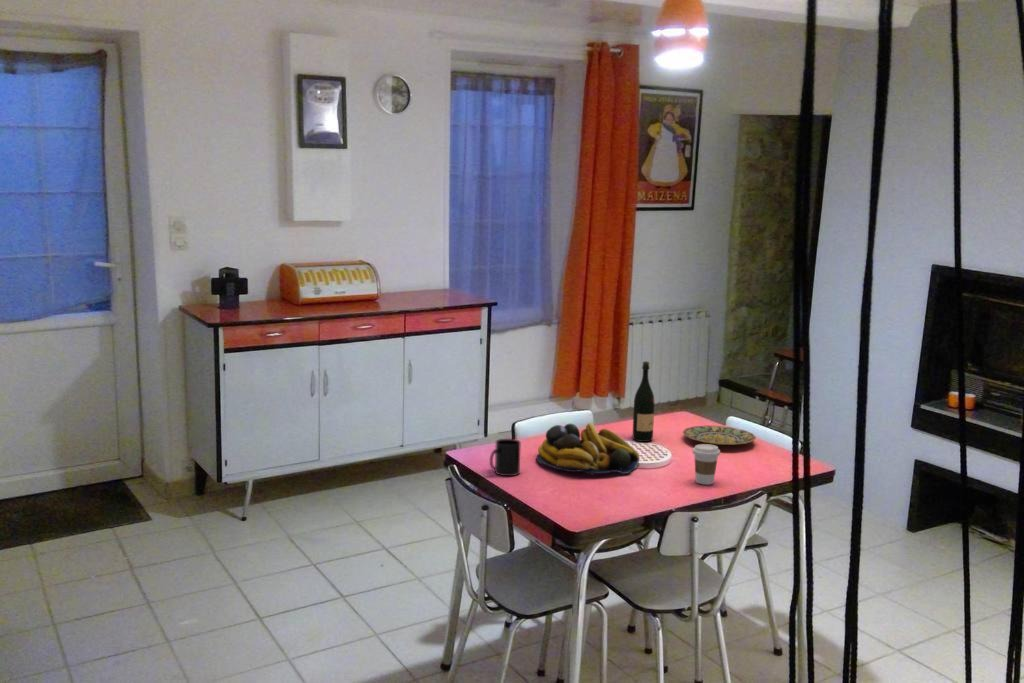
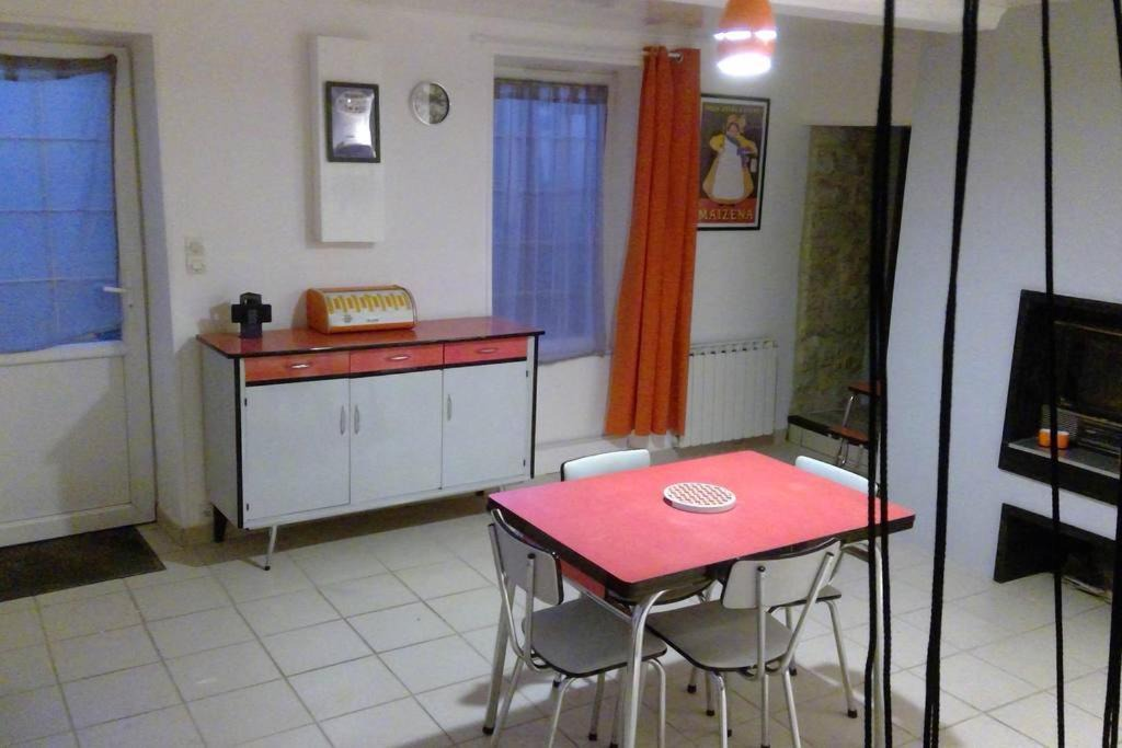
- plate [682,425,757,446]
- mug [489,438,522,477]
- fruit bowl [535,422,641,475]
- wine bottle [632,360,655,443]
- coffee cup [692,443,721,486]
